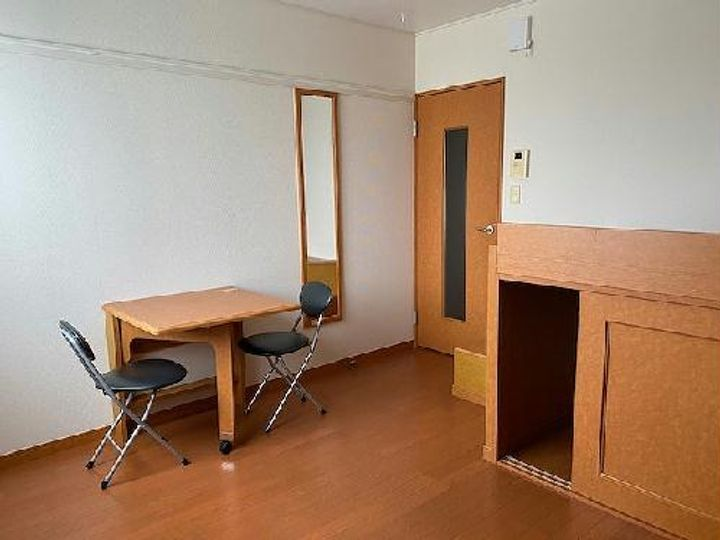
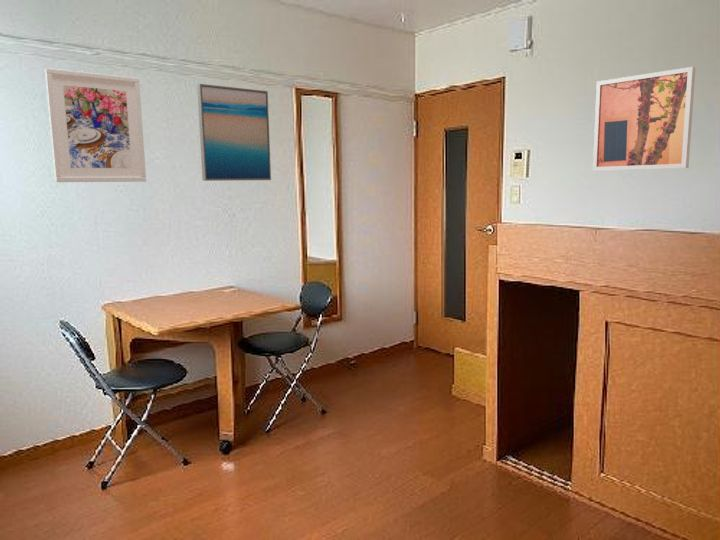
+ wall art [196,83,272,182]
+ wall art [592,66,696,172]
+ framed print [44,67,147,183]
